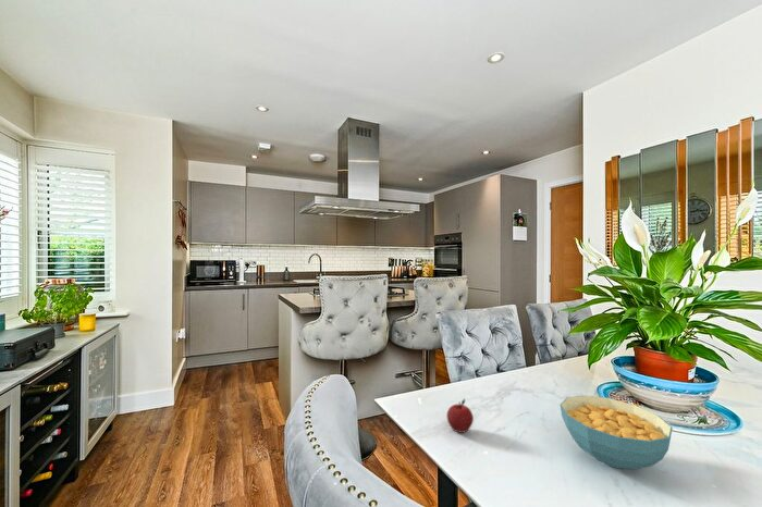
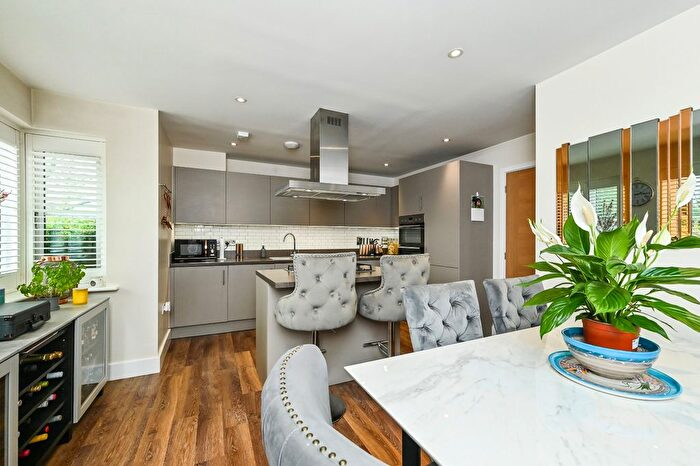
- apple [445,397,475,434]
- cereal bowl [560,394,674,470]
